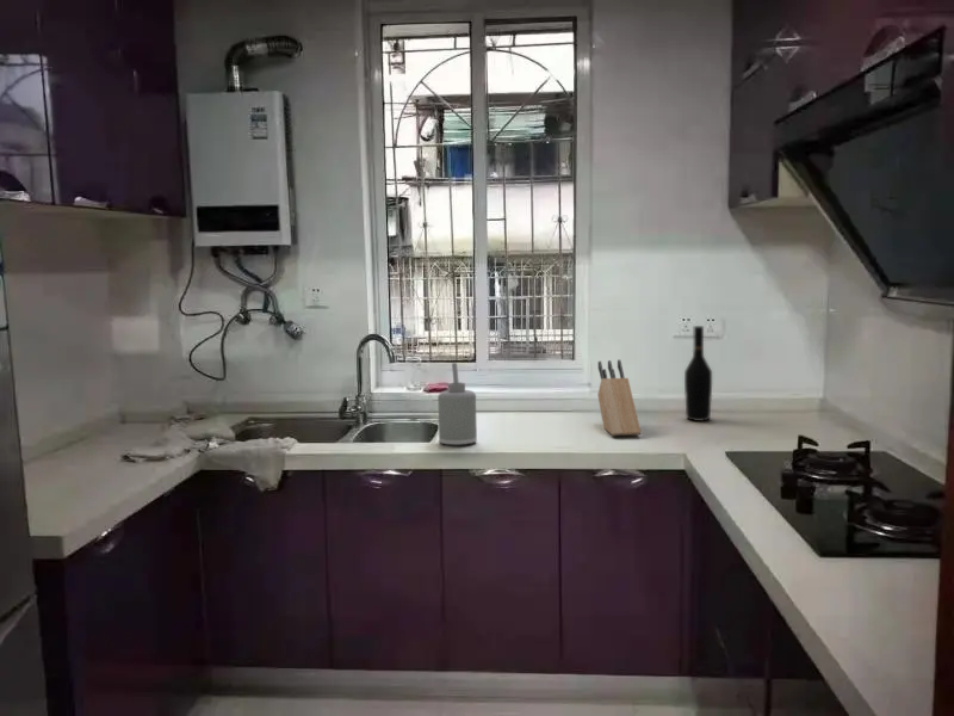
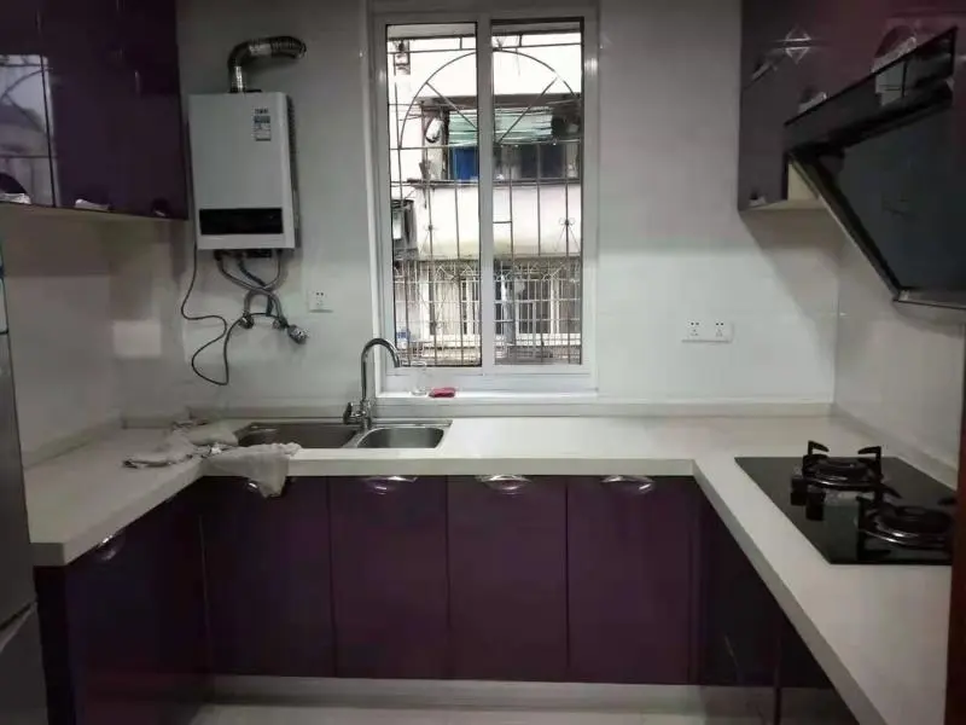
- wine bottle [683,325,713,422]
- soap dispenser [436,362,478,446]
- knife block [596,359,642,437]
